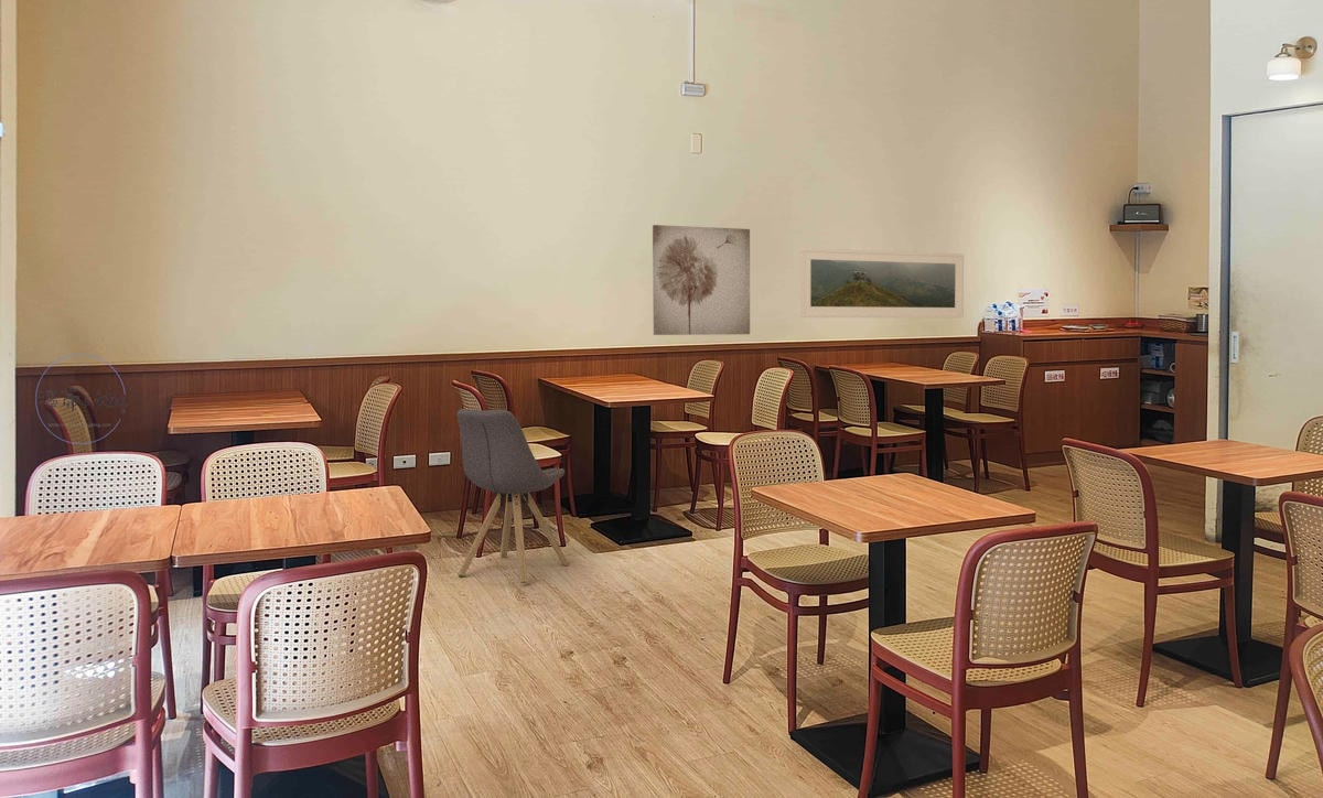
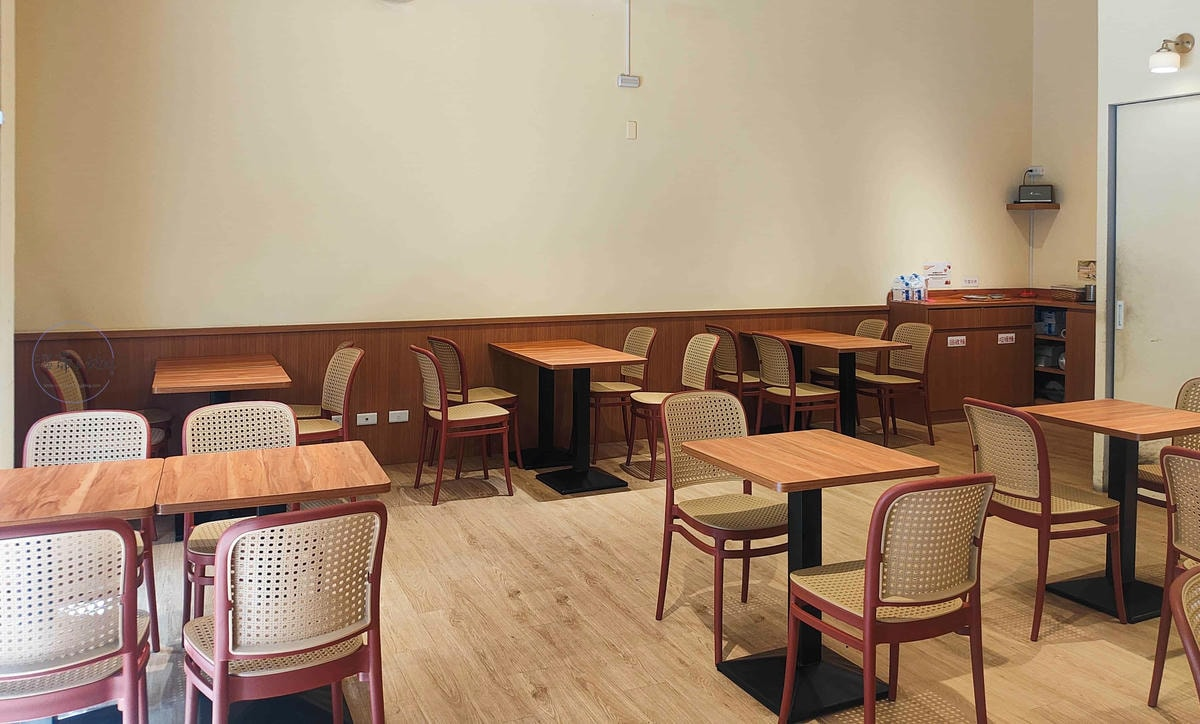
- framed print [799,247,965,319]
- wall art [652,224,751,336]
- chair [456,408,571,584]
